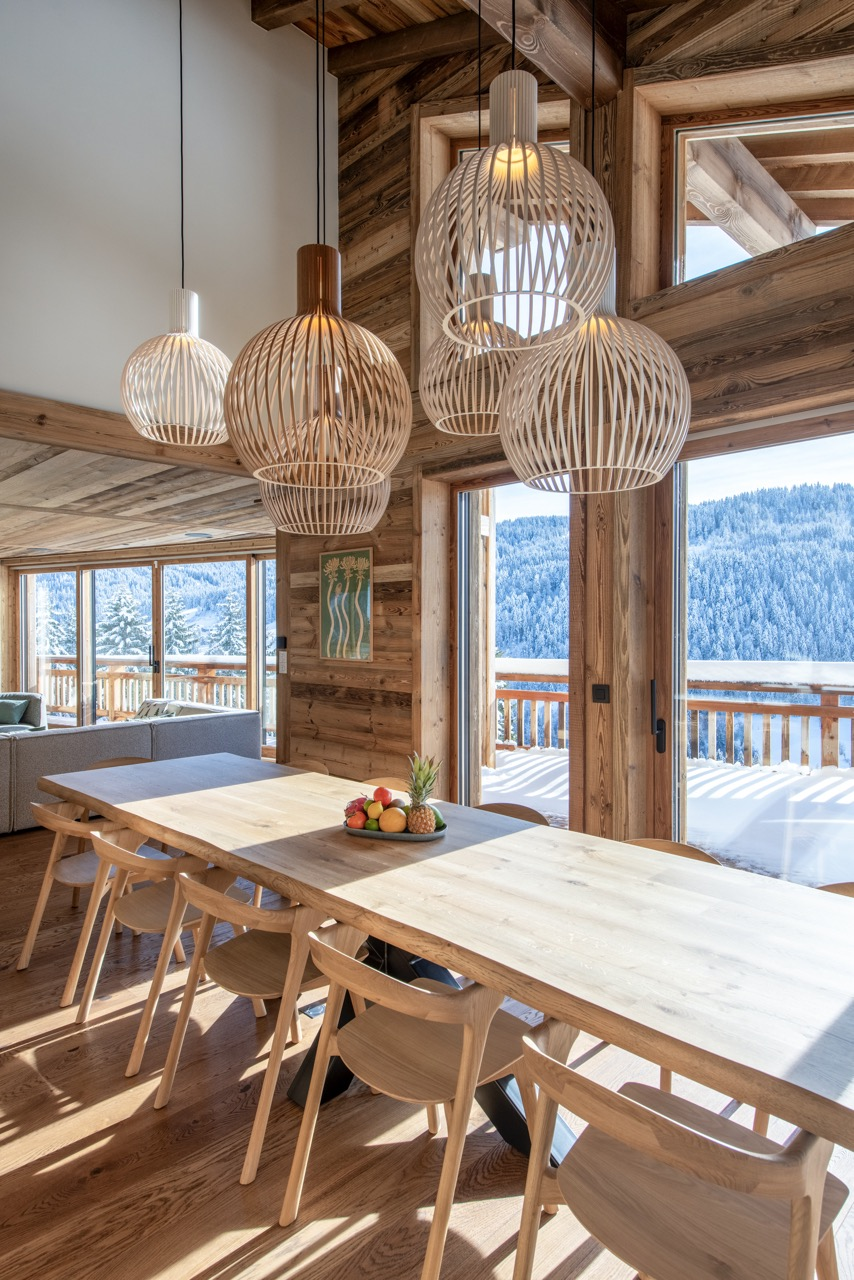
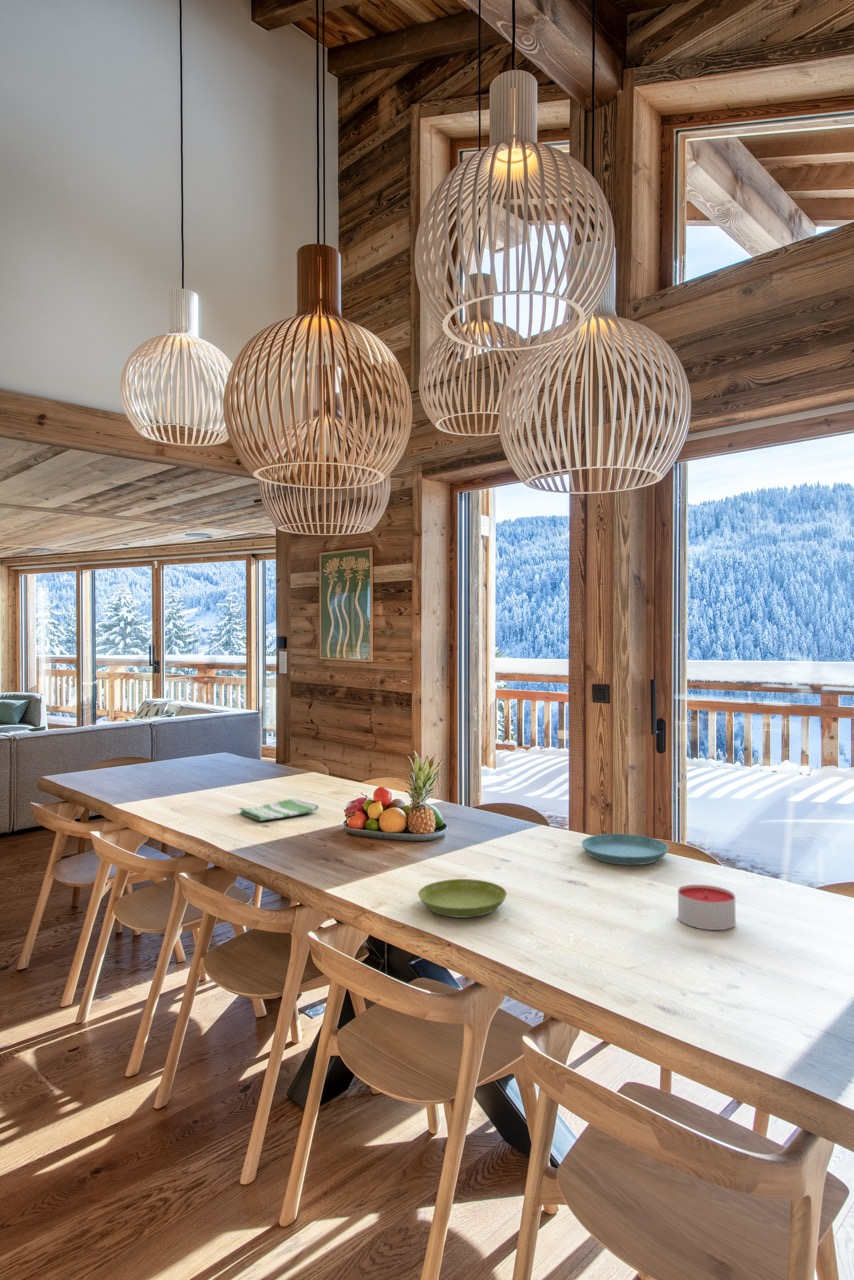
+ candle [677,884,737,931]
+ dish towel [238,798,320,822]
+ saucer [417,878,508,919]
+ saucer [581,833,669,866]
